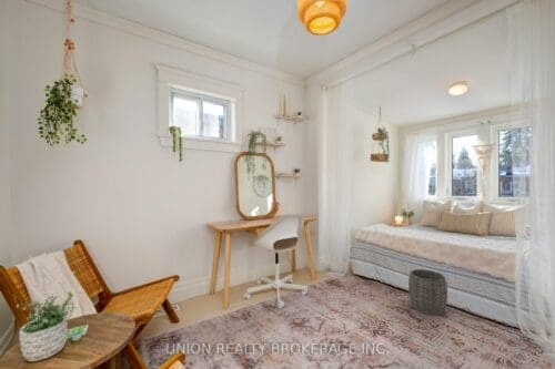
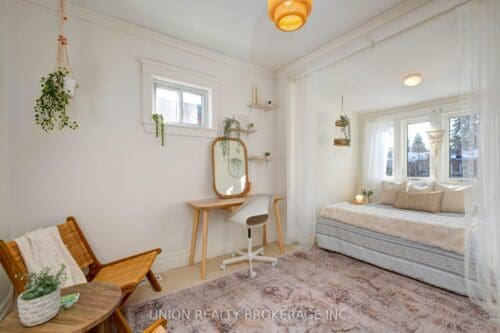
- woven basket [407,268,448,317]
